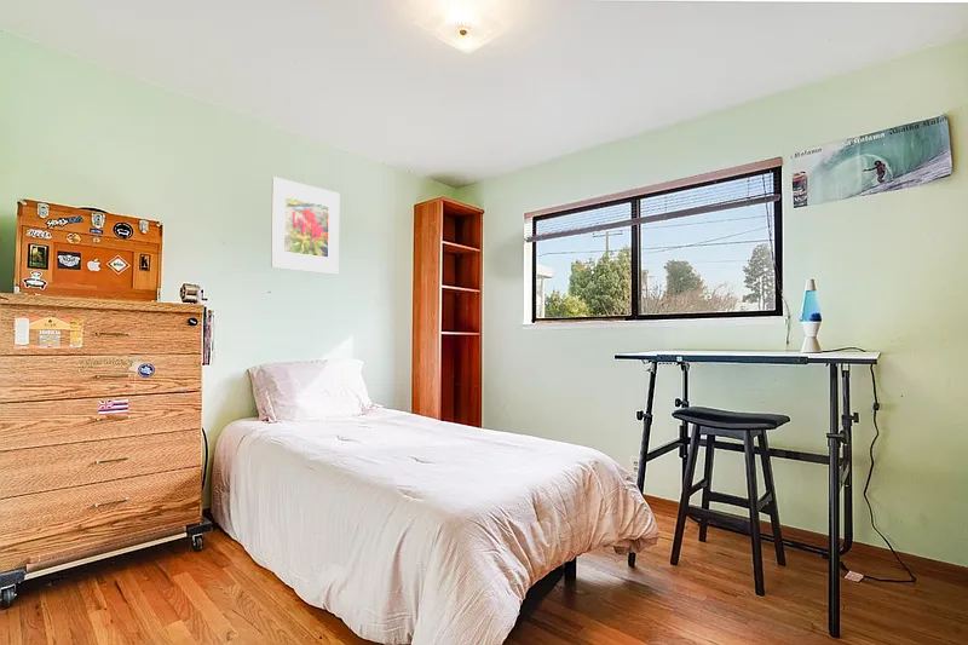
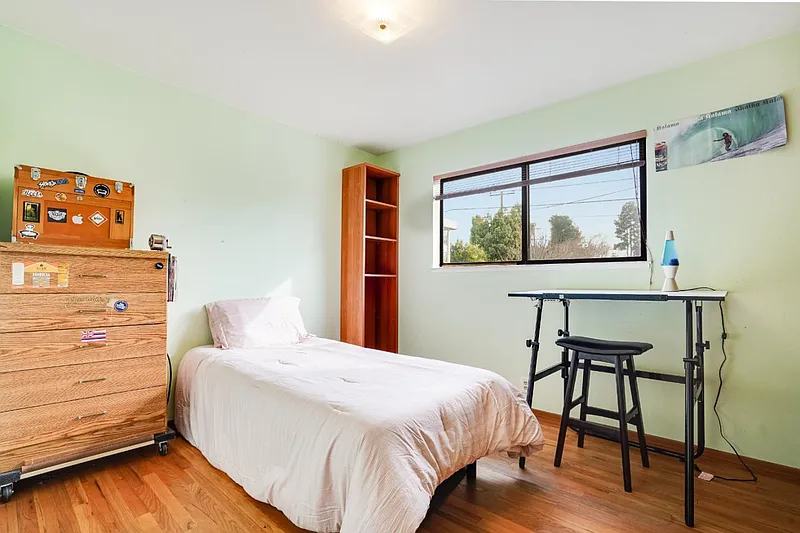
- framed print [270,175,340,276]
